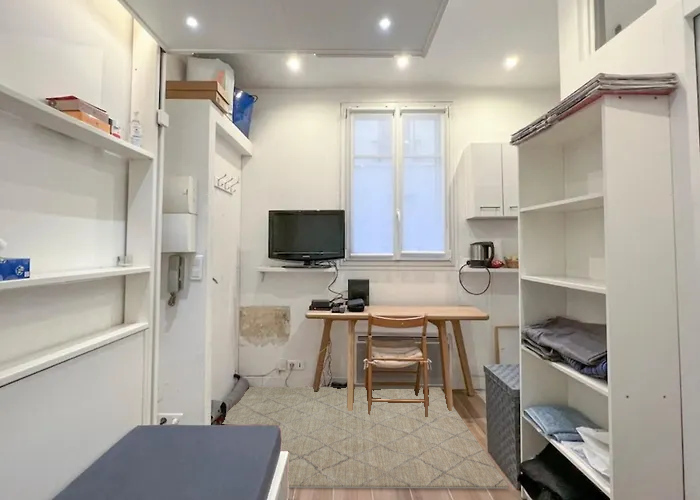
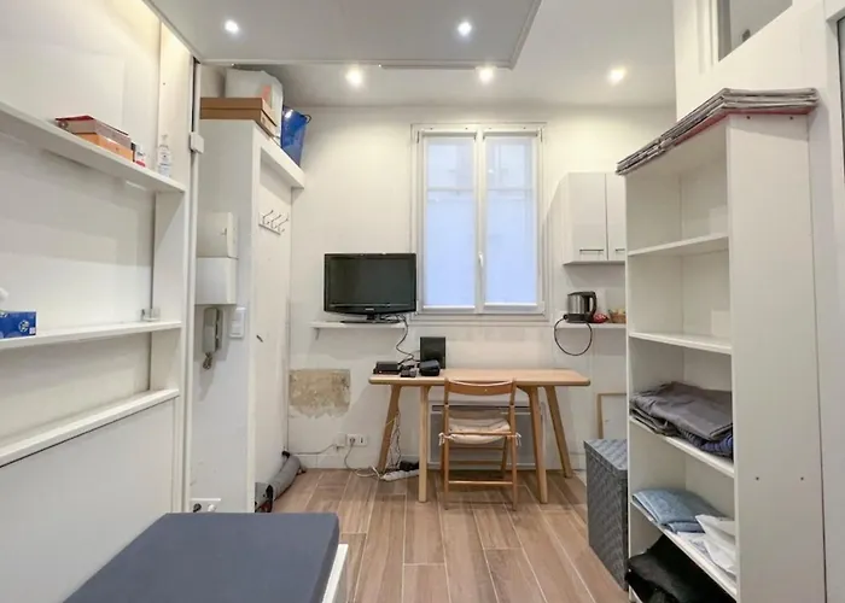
- rug [221,386,510,489]
